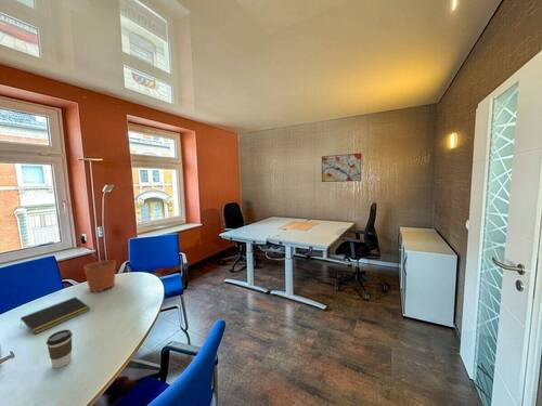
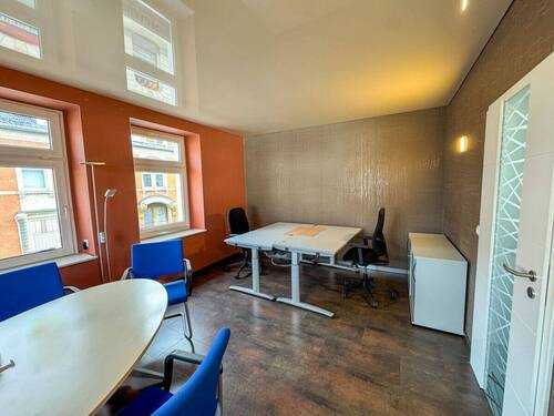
- coffee cup [46,328,74,369]
- notepad [18,296,91,336]
- wall art [321,152,362,183]
- plant pot [82,252,117,292]
